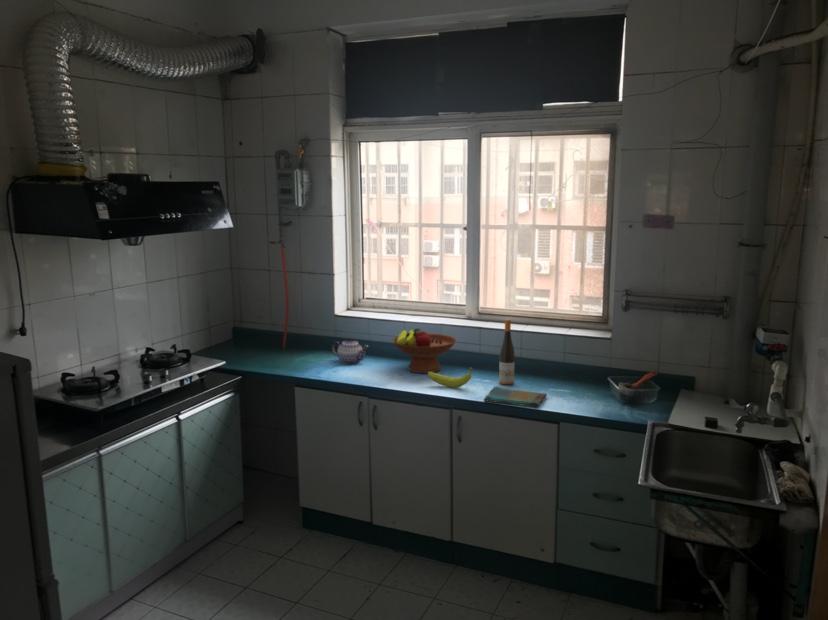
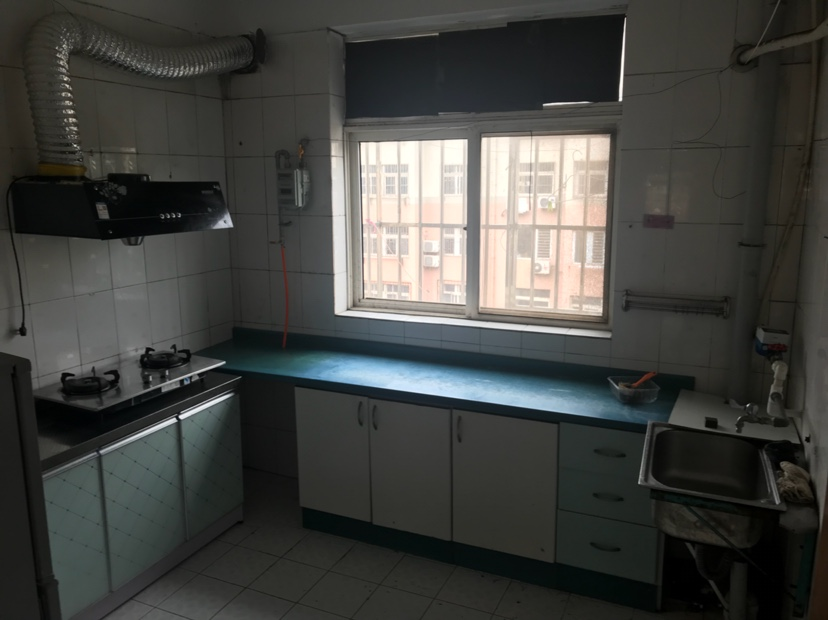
- fruit [427,366,473,389]
- wine bottle [498,318,516,386]
- dish towel [483,385,548,408]
- teapot [331,337,370,365]
- fruit bowl [391,327,458,374]
